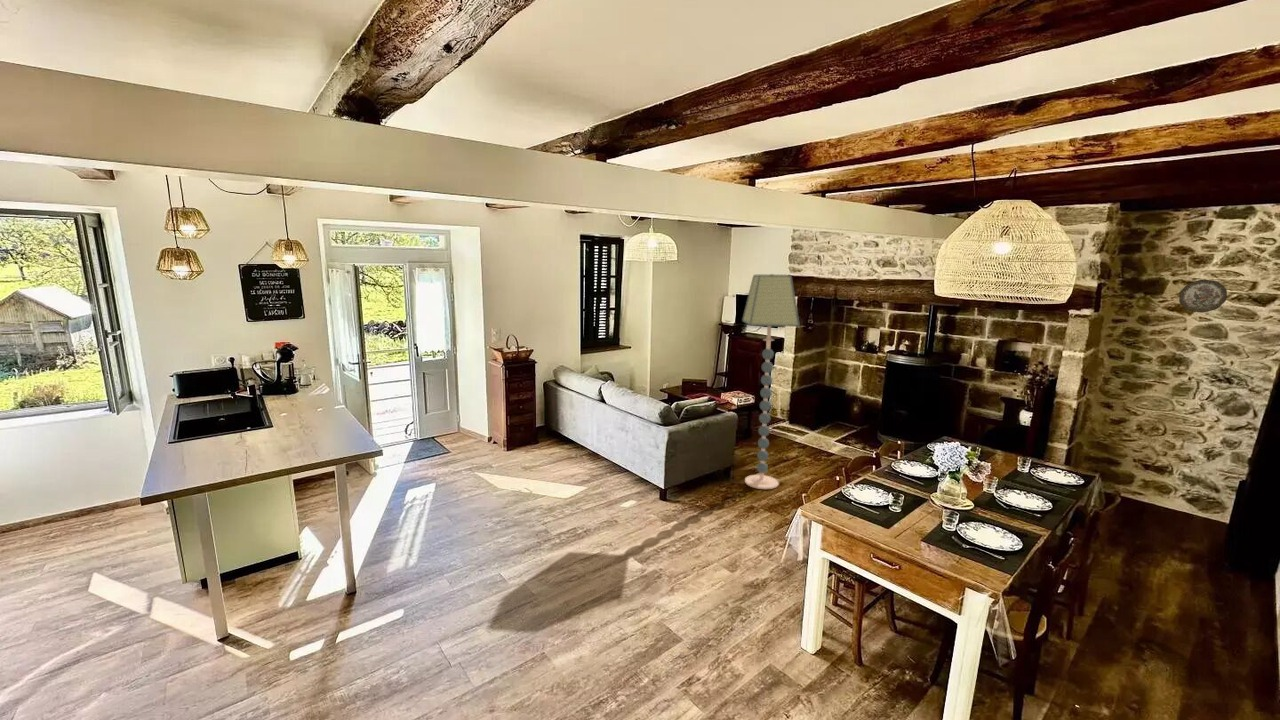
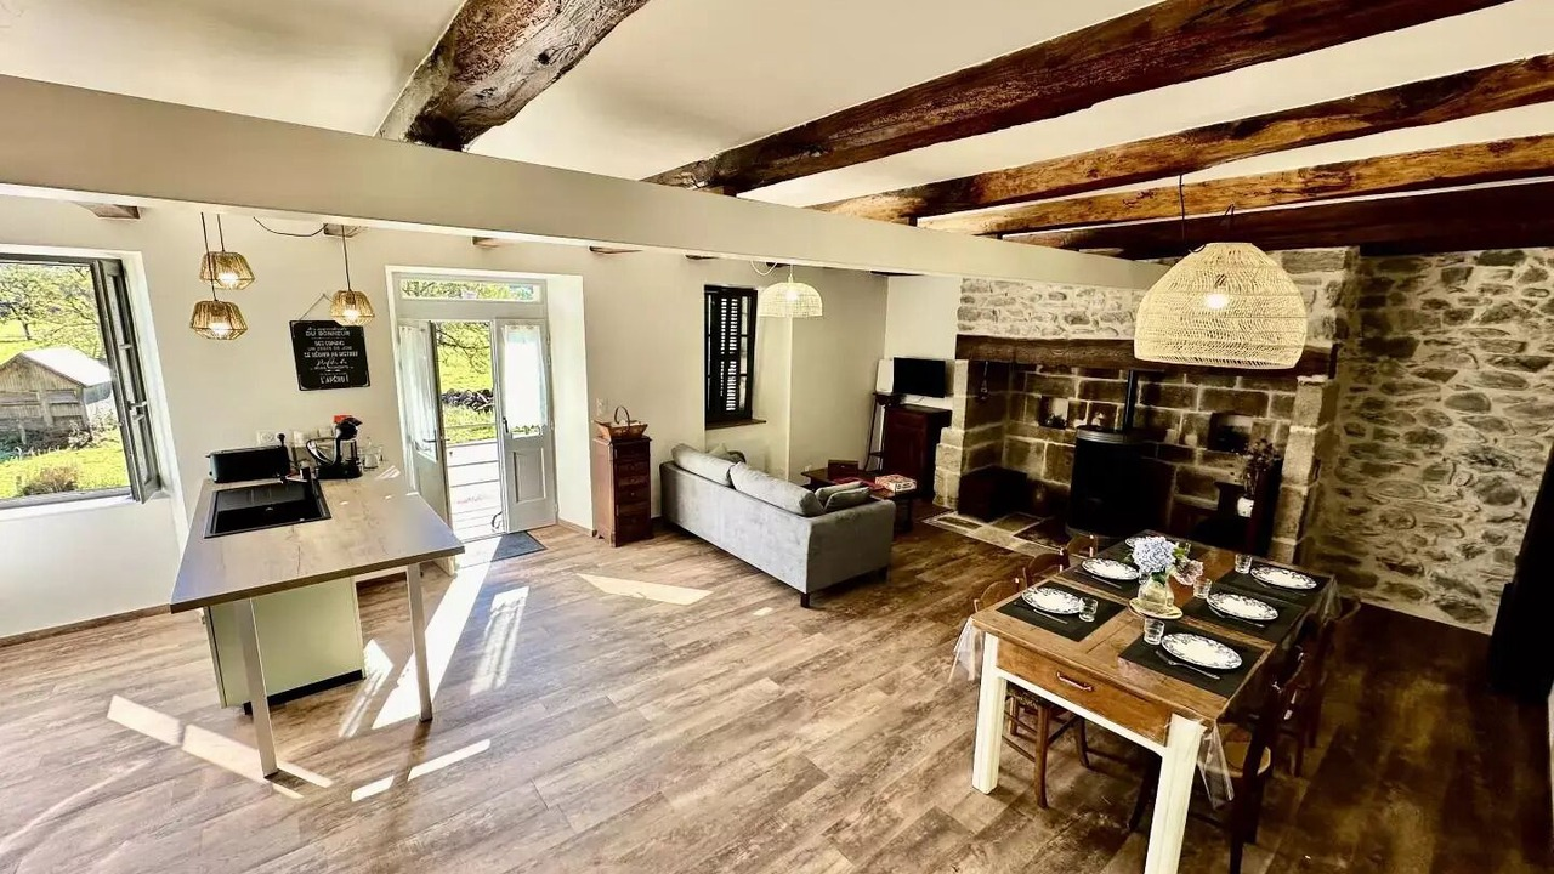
- decorative plate [1178,278,1228,314]
- floor lamp [741,273,801,490]
